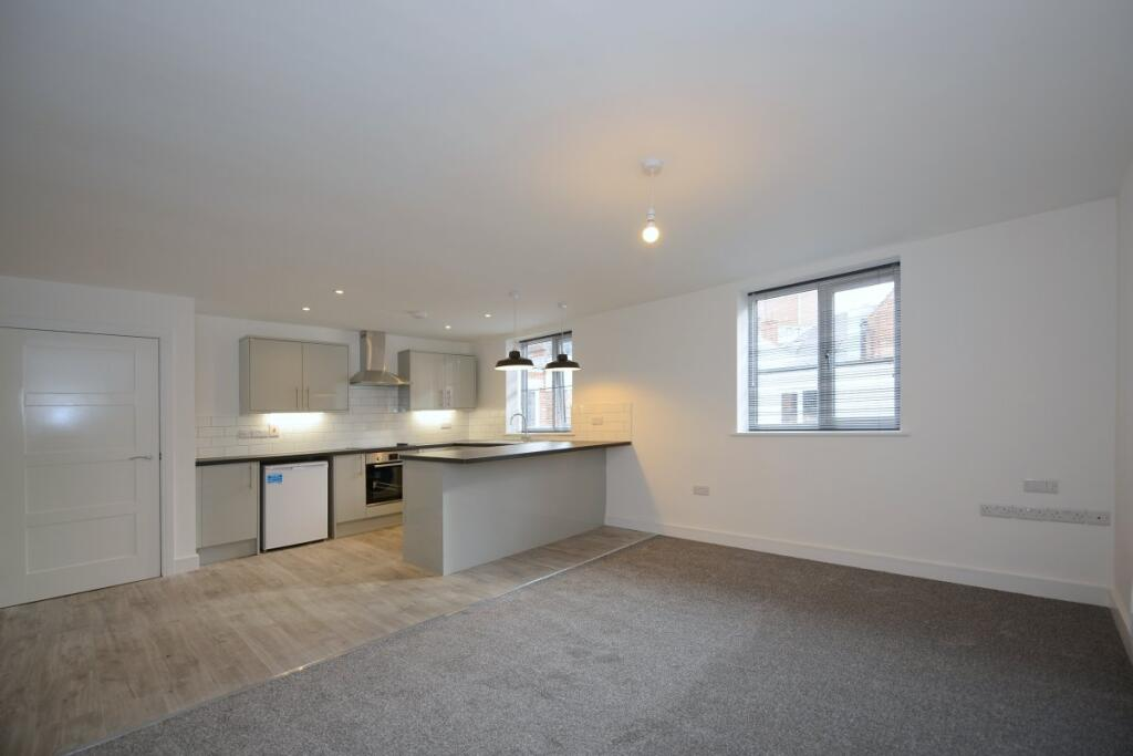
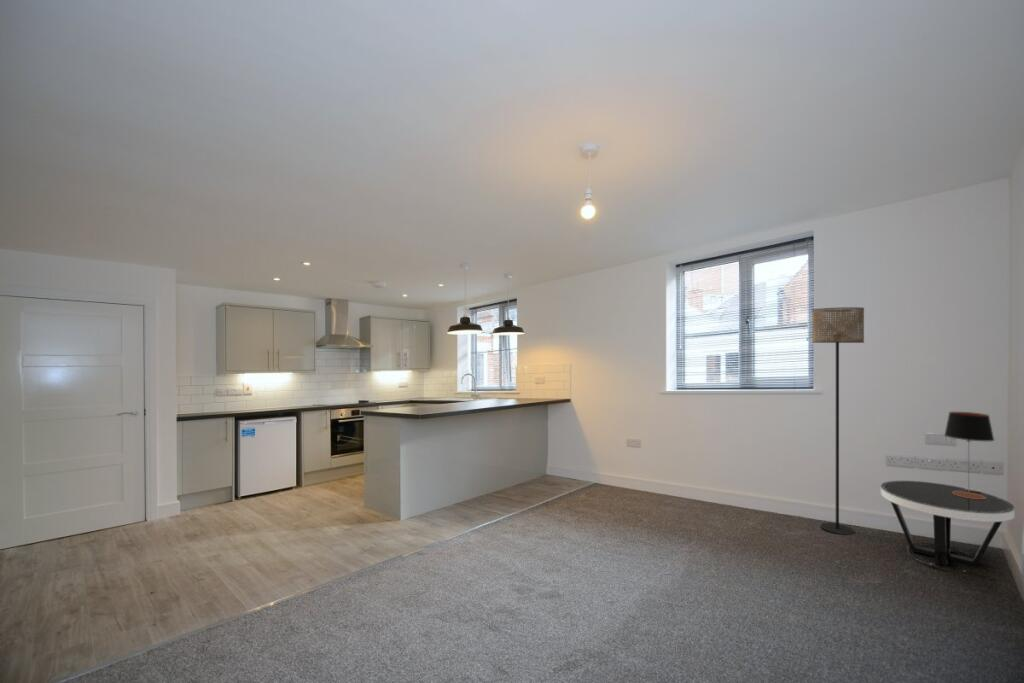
+ table lamp [944,411,995,499]
+ side table [880,480,1016,573]
+ floor lamp [811,306,865,536]
